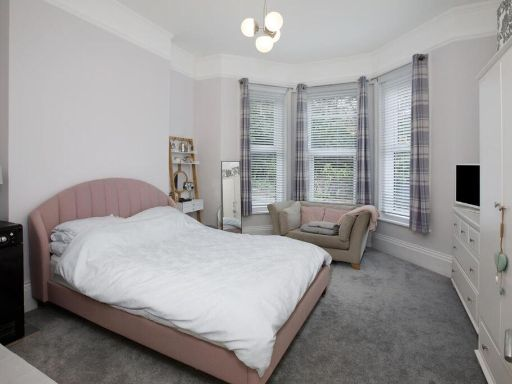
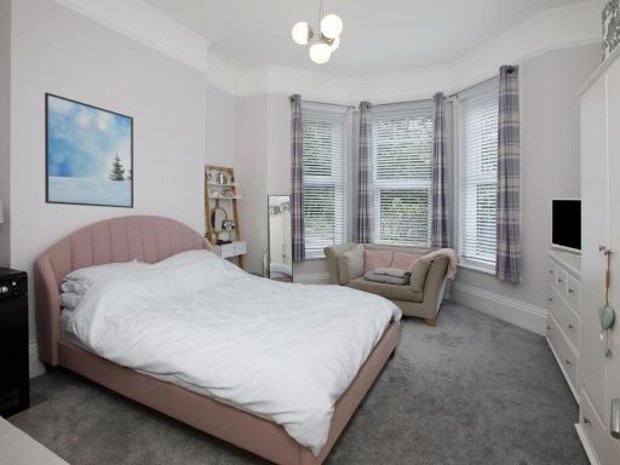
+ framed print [44,91,134,209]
